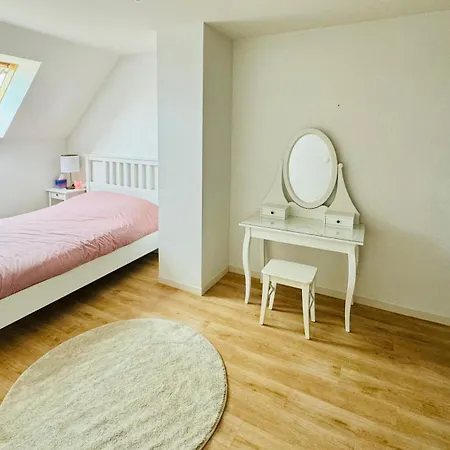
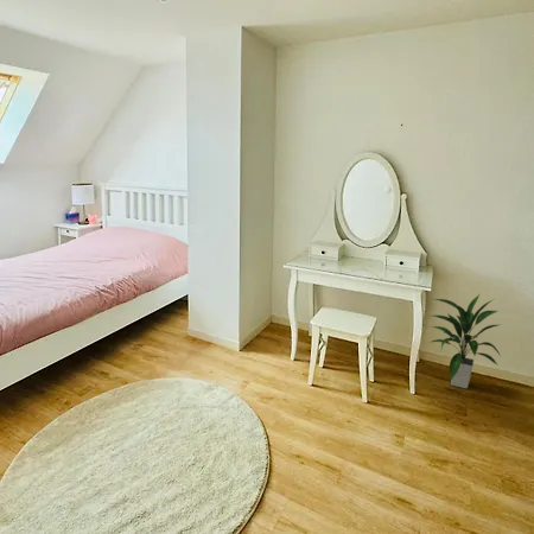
+ indoor plant [427,292,503,389]
